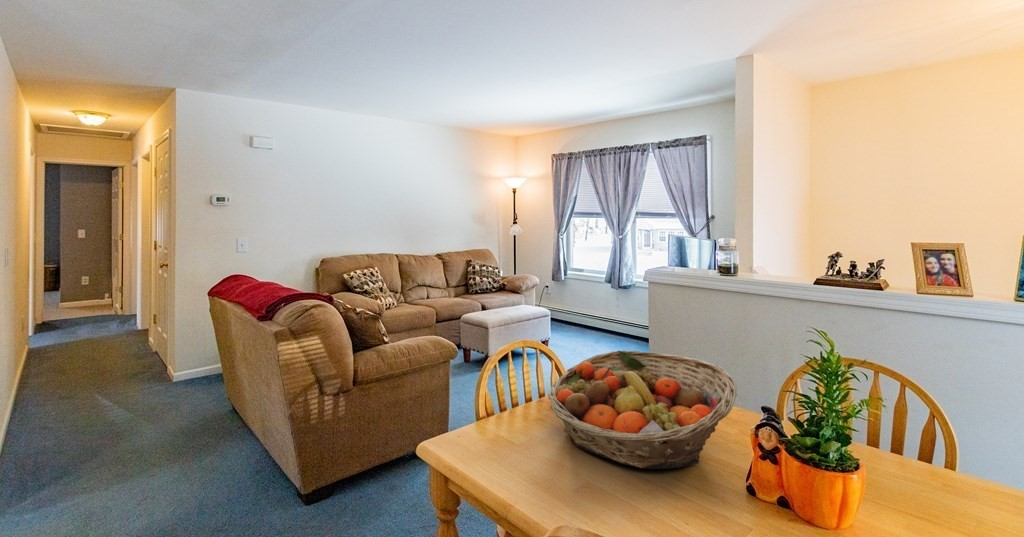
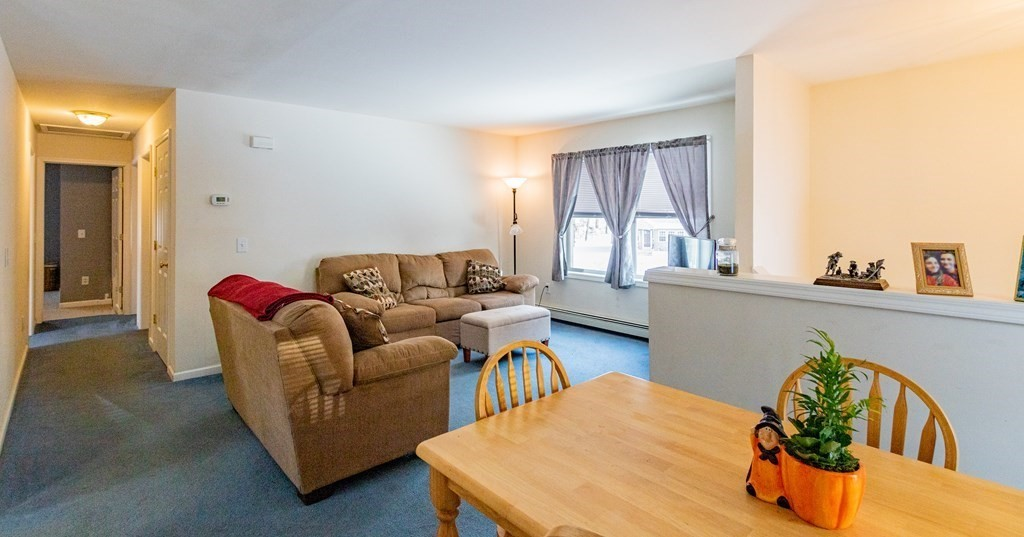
- fruit basket [547,349,738,470]
